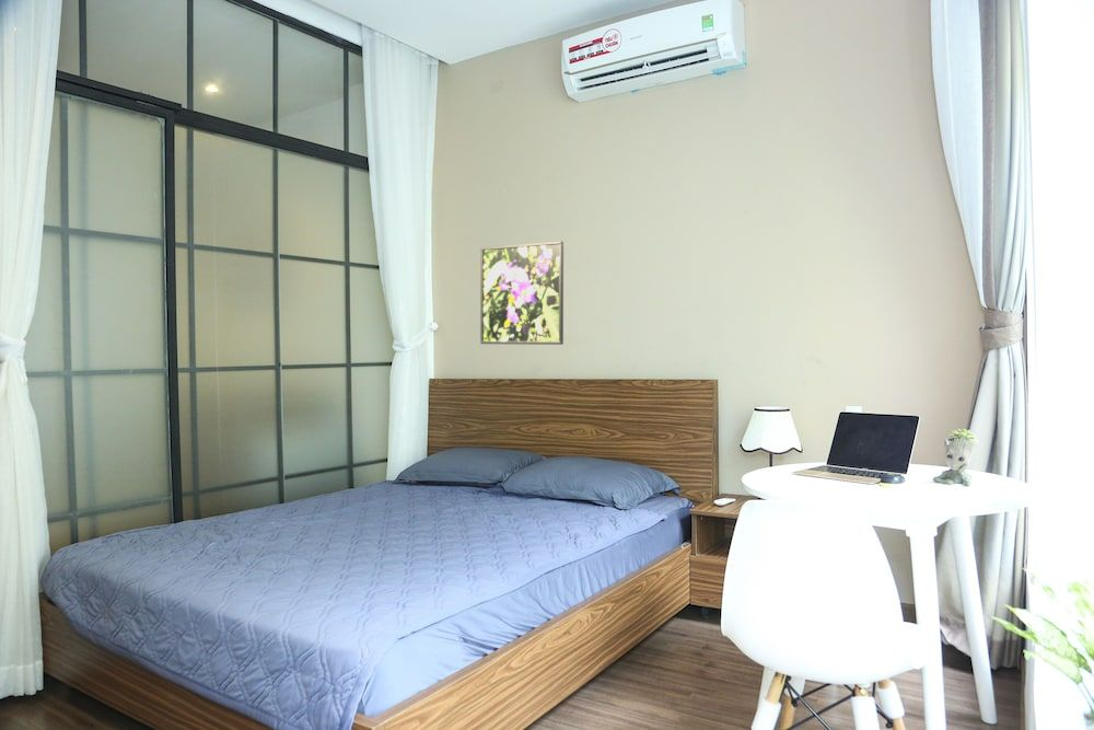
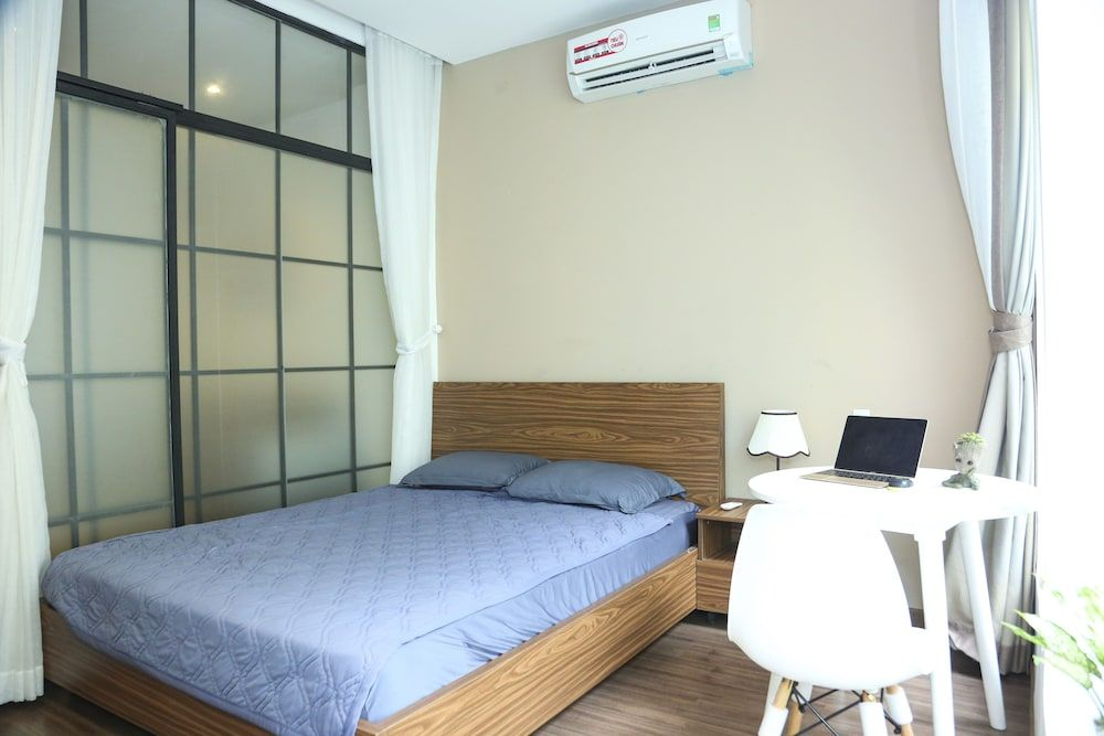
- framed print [479,240,565,346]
